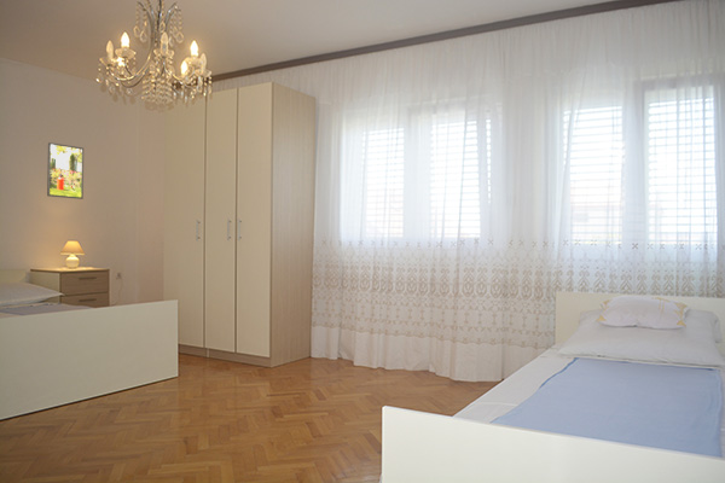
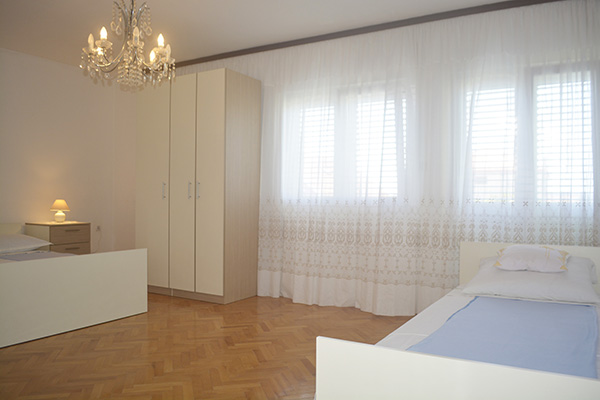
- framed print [46,141,85,200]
